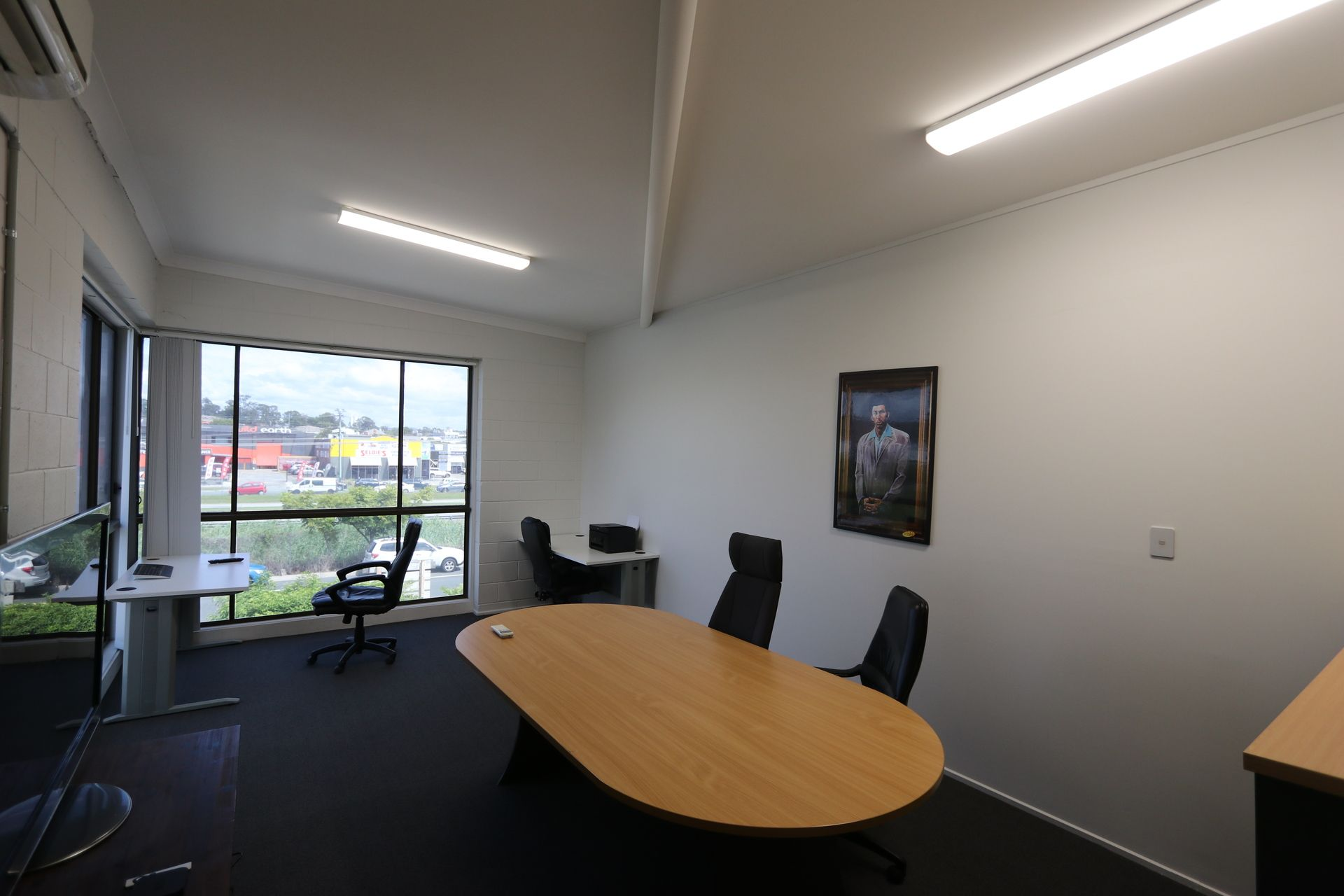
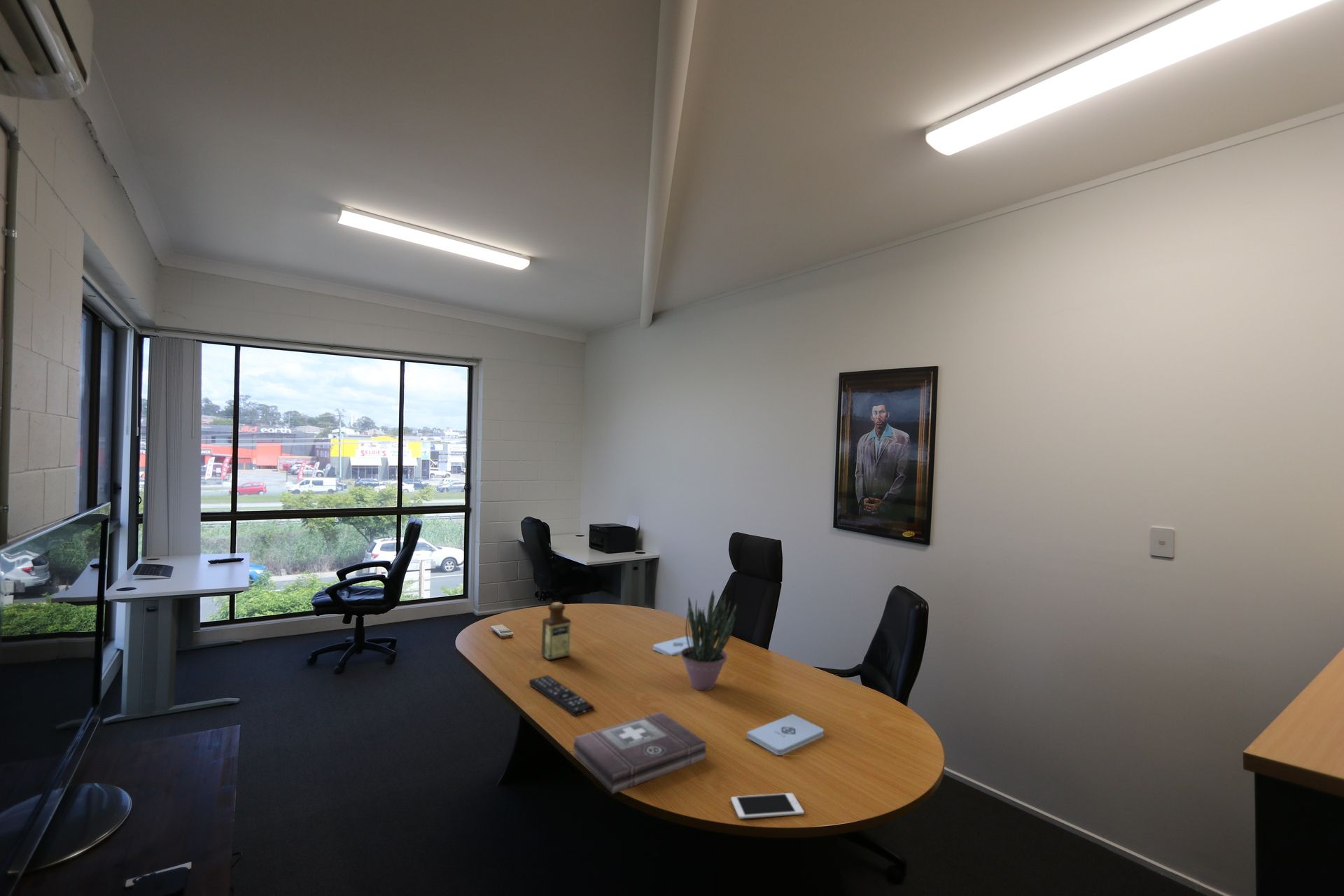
+ remote control [528,675,595,717]
+ notepad [652,636,701,657]
+ first aid kit [573,711,707,794]
+ bottle [540,601,572,661]
+ potted plant [680,589,737,691]
+ cell phone [731,792,804,820]
+ notepad [746,713,825,756]
